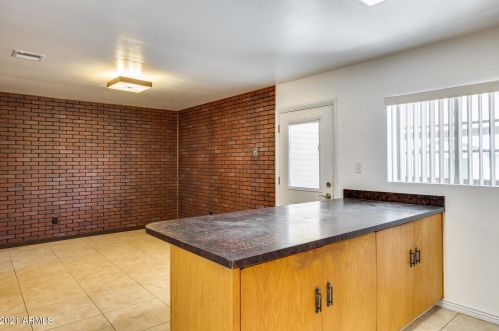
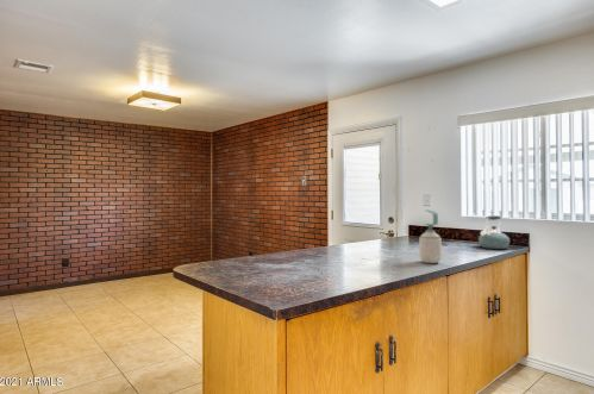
+ soap bottle [418,208,443,264]
+ kettle [477,214,511,250]
